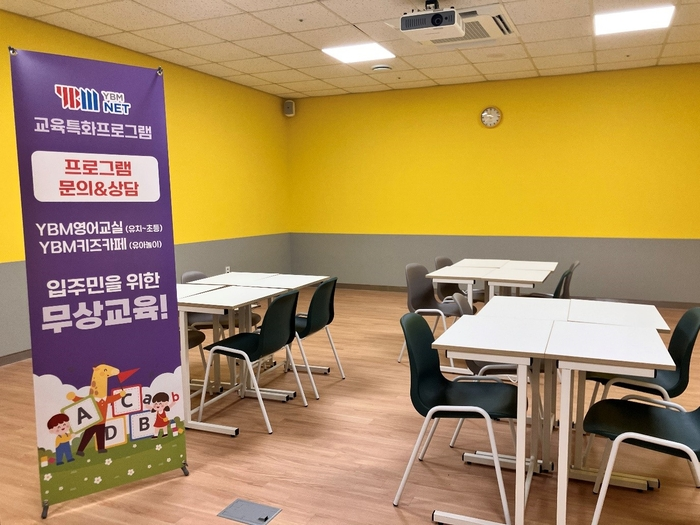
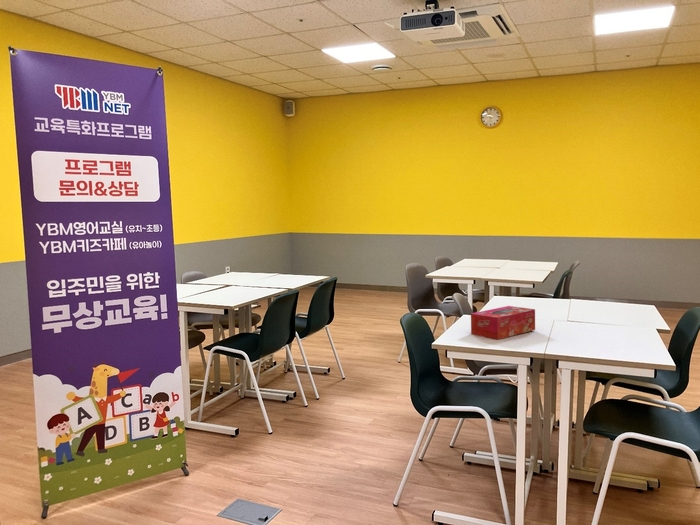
+ tissue box [470,305,536,340]
